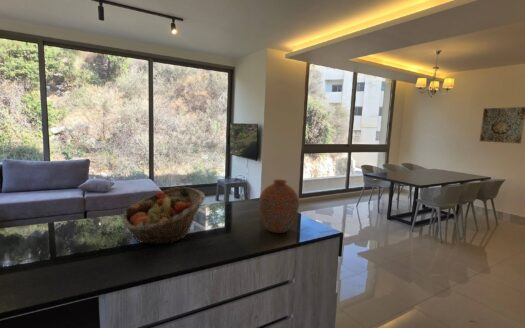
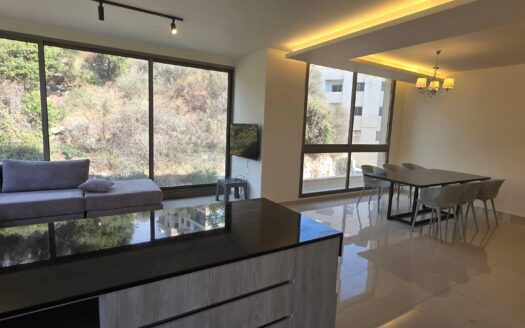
- wall art [479,106,525,144]
- vase [258,179,300,234]
- fruit basket [121,186,206,245]
